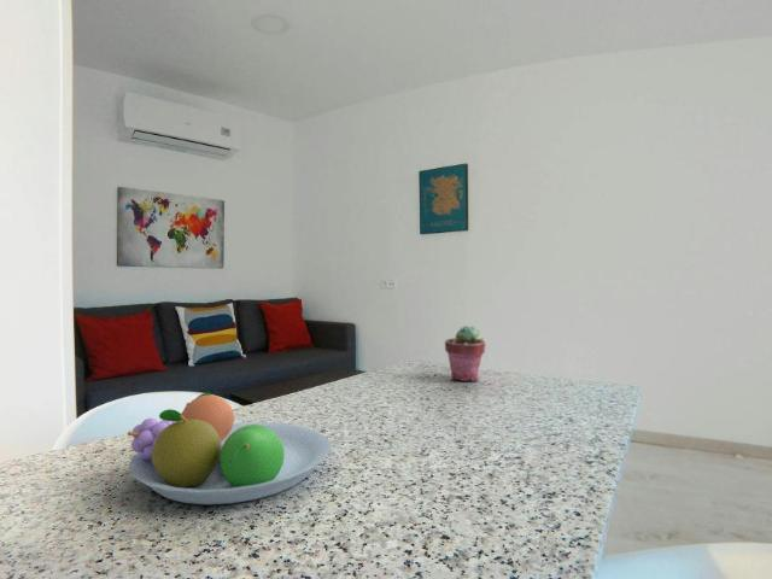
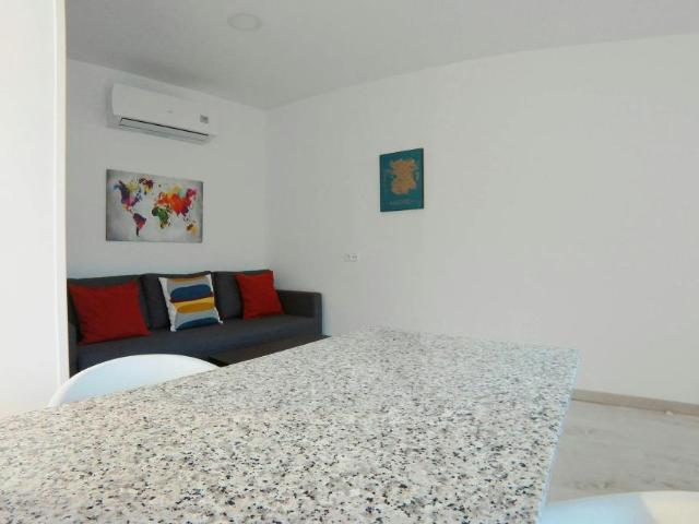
- potted succulent [444,324,487,382]
- fruit bowl [127,392,332,505]
